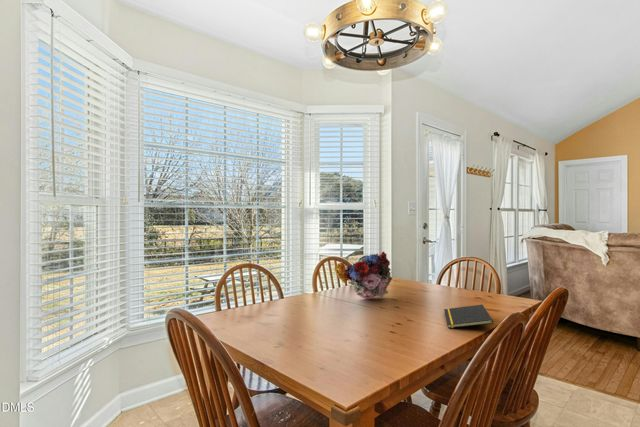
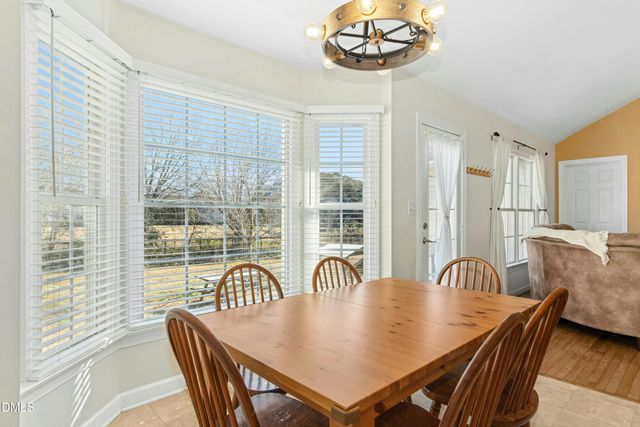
- flower bouquet [334,251,393,300]
- notepad [443,304,494,329]
